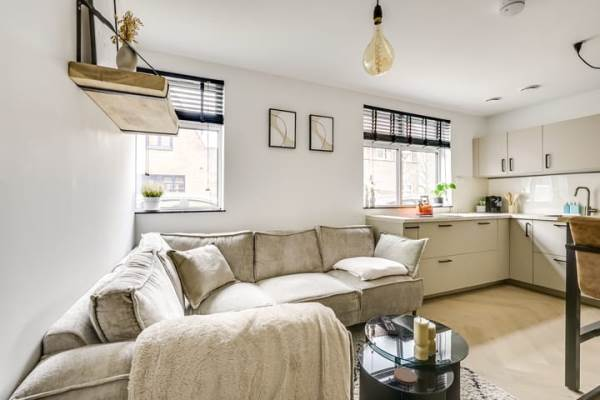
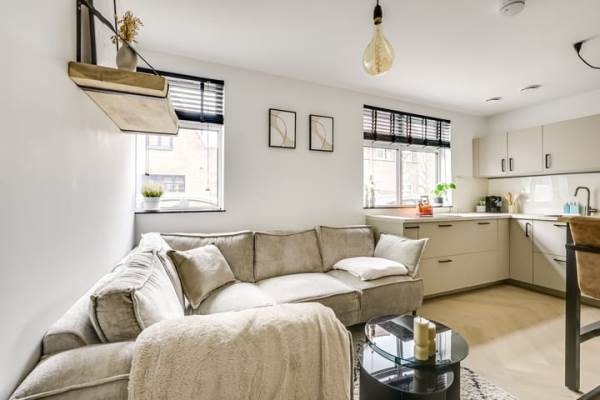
- remote control [378,315,400,338]
- coaster [393,367,418,386]
